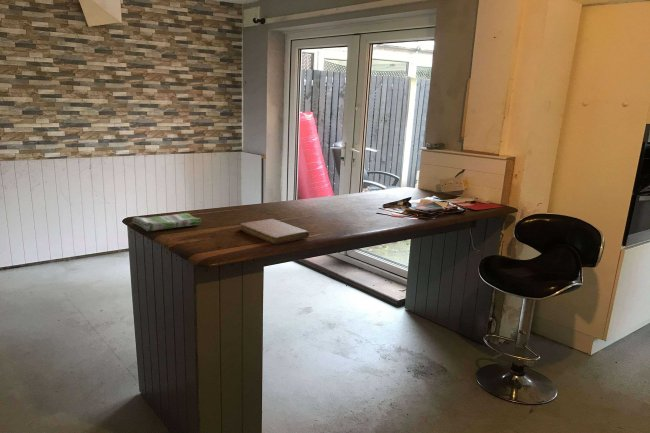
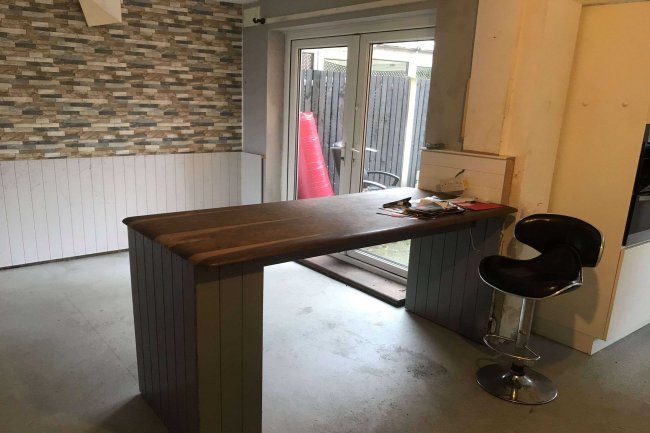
- dish towel [132,212,203,232]
- notebook [239,218,310,245]
